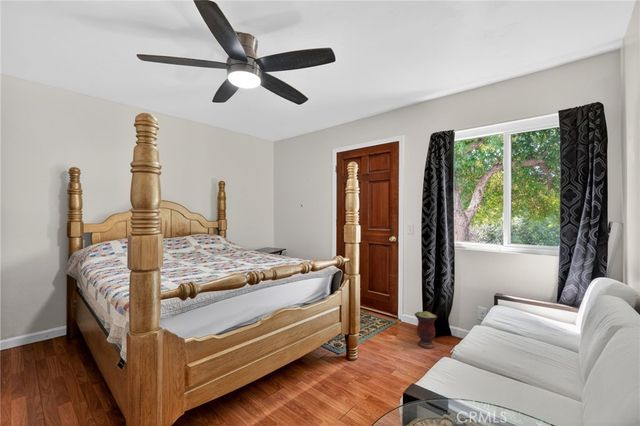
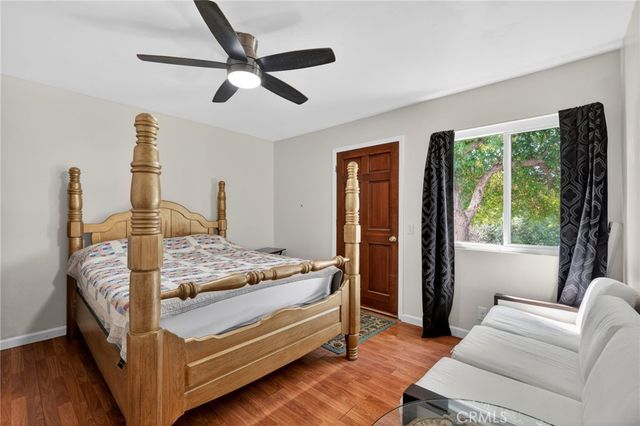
- vase [414,310,438,349]
